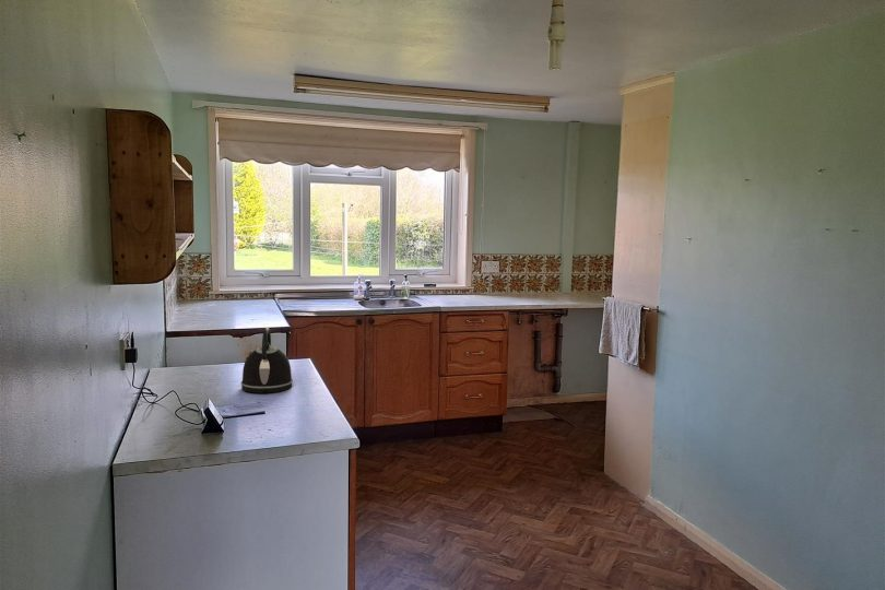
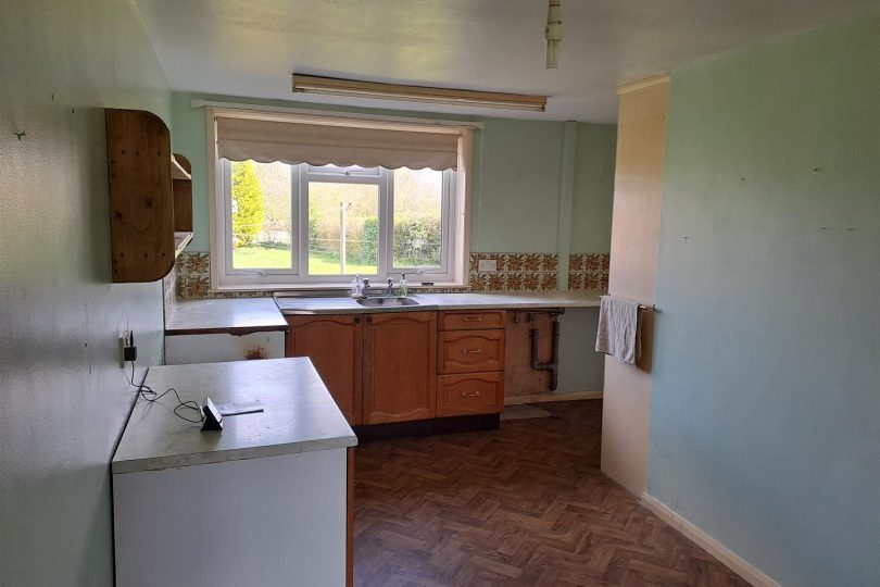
- kettle [240,327,294,394]
